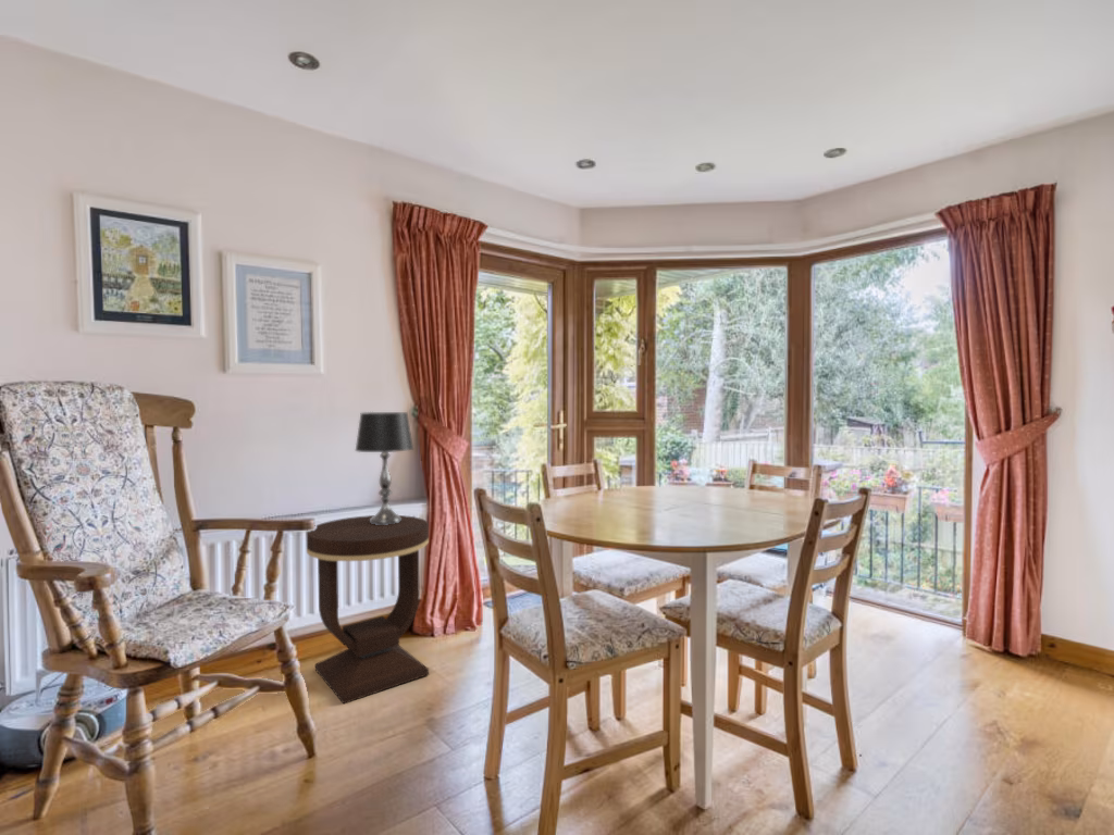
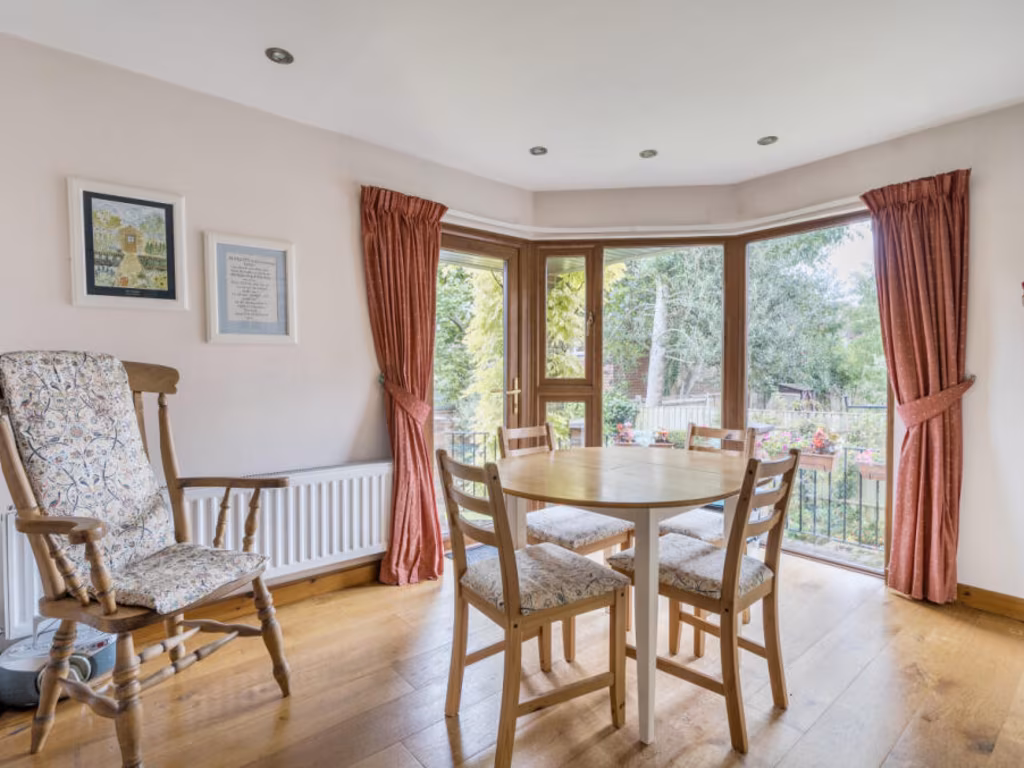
- side table [306,514,430,705]
- table lamp [354,411,414,525]
